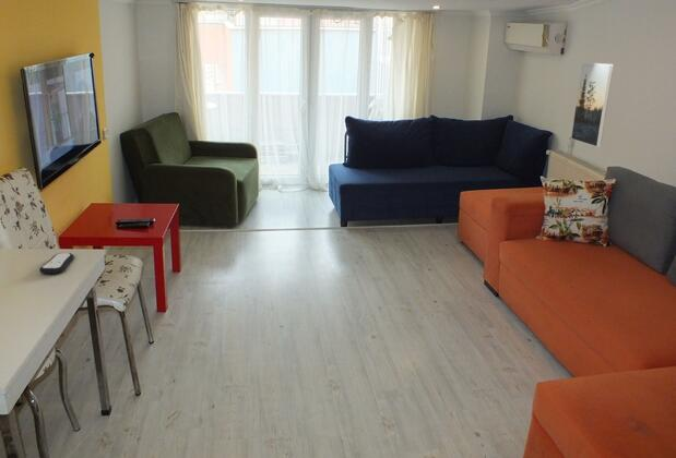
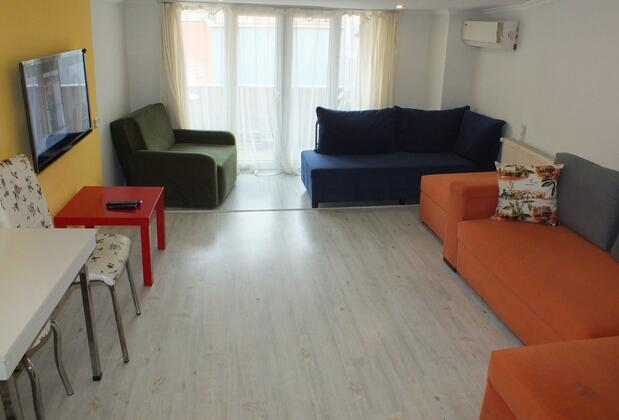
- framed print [570,61,615,148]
- remote control [38,252,75,275]
